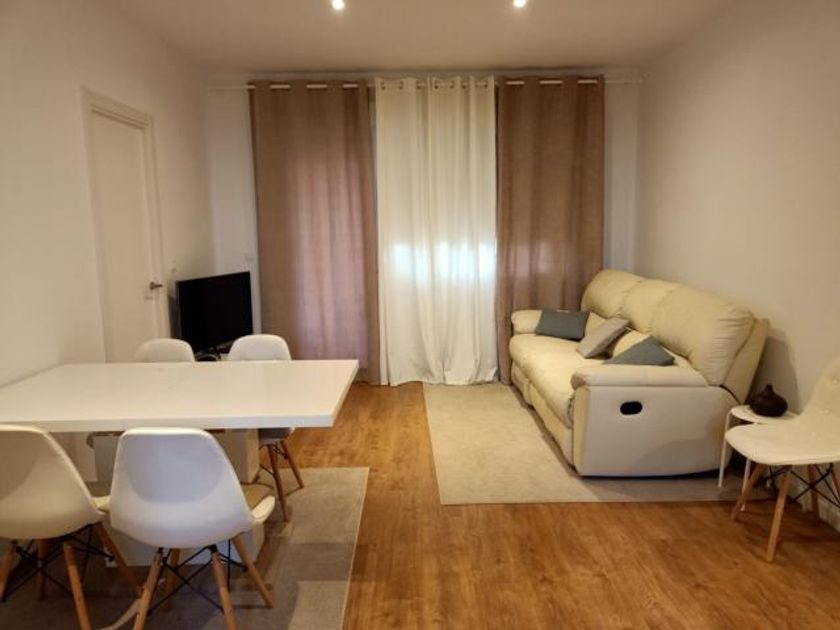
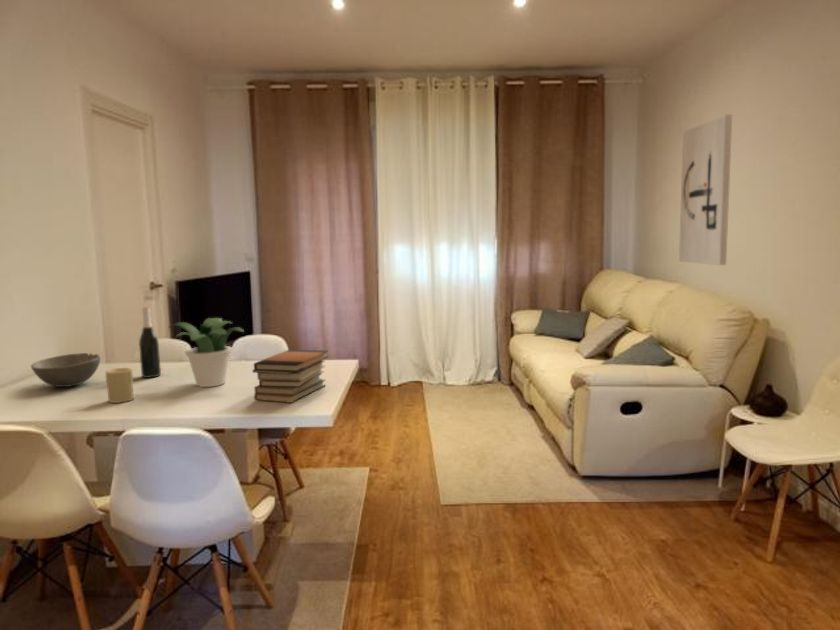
+ wall art [678,113,733,266]
+ candle [105,367,135,404]
+ wine bottle [138,307,162,379]
+ bowl [30,352,101,388]
+ book stack [251,349,329,404]
+ potted plant [167,317,245,388]
